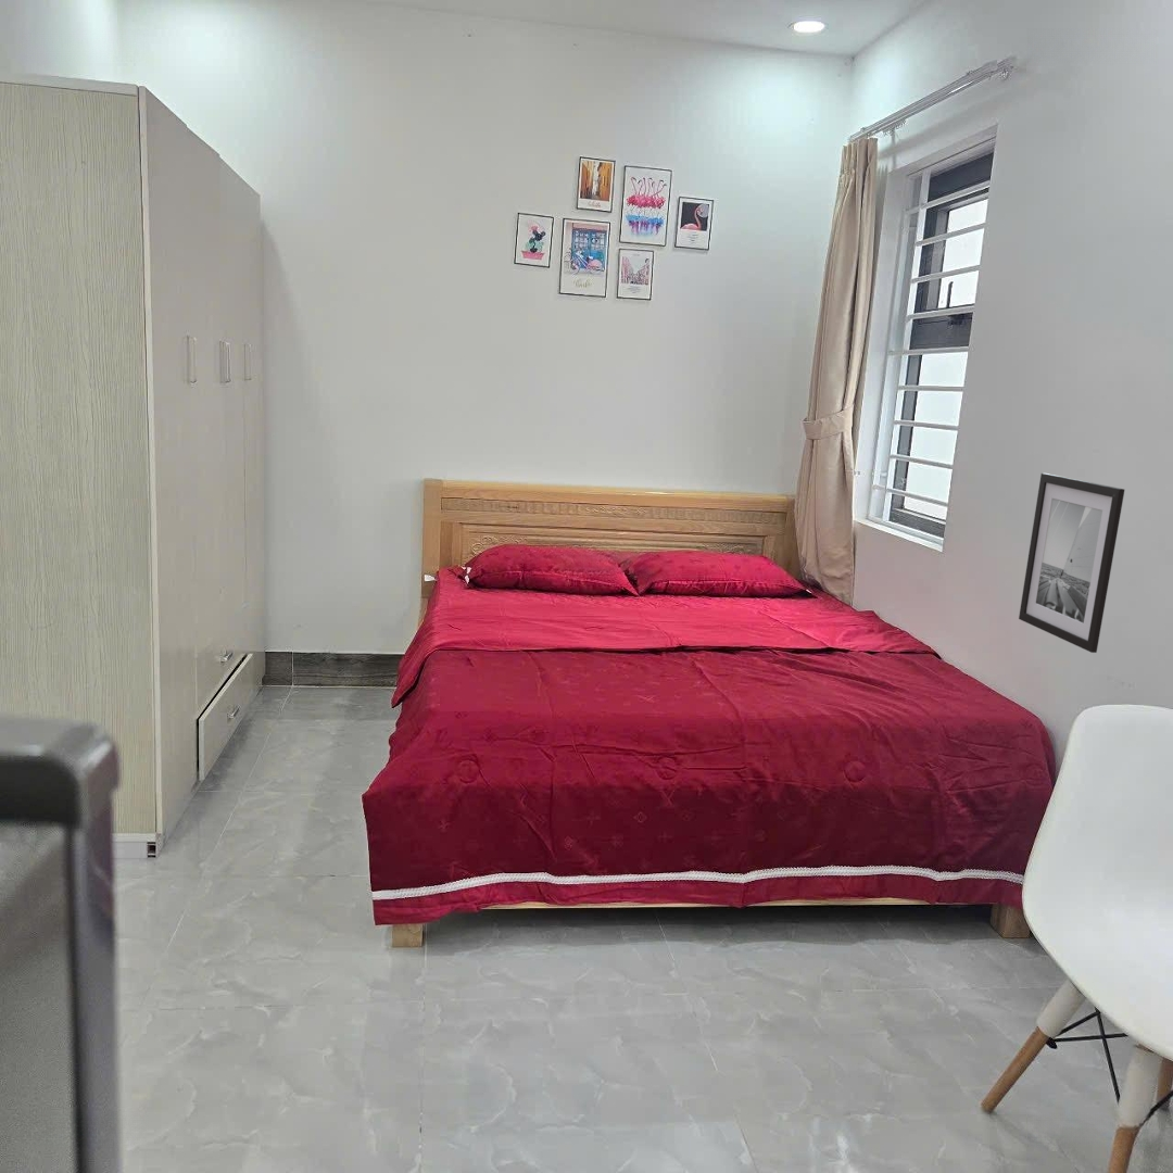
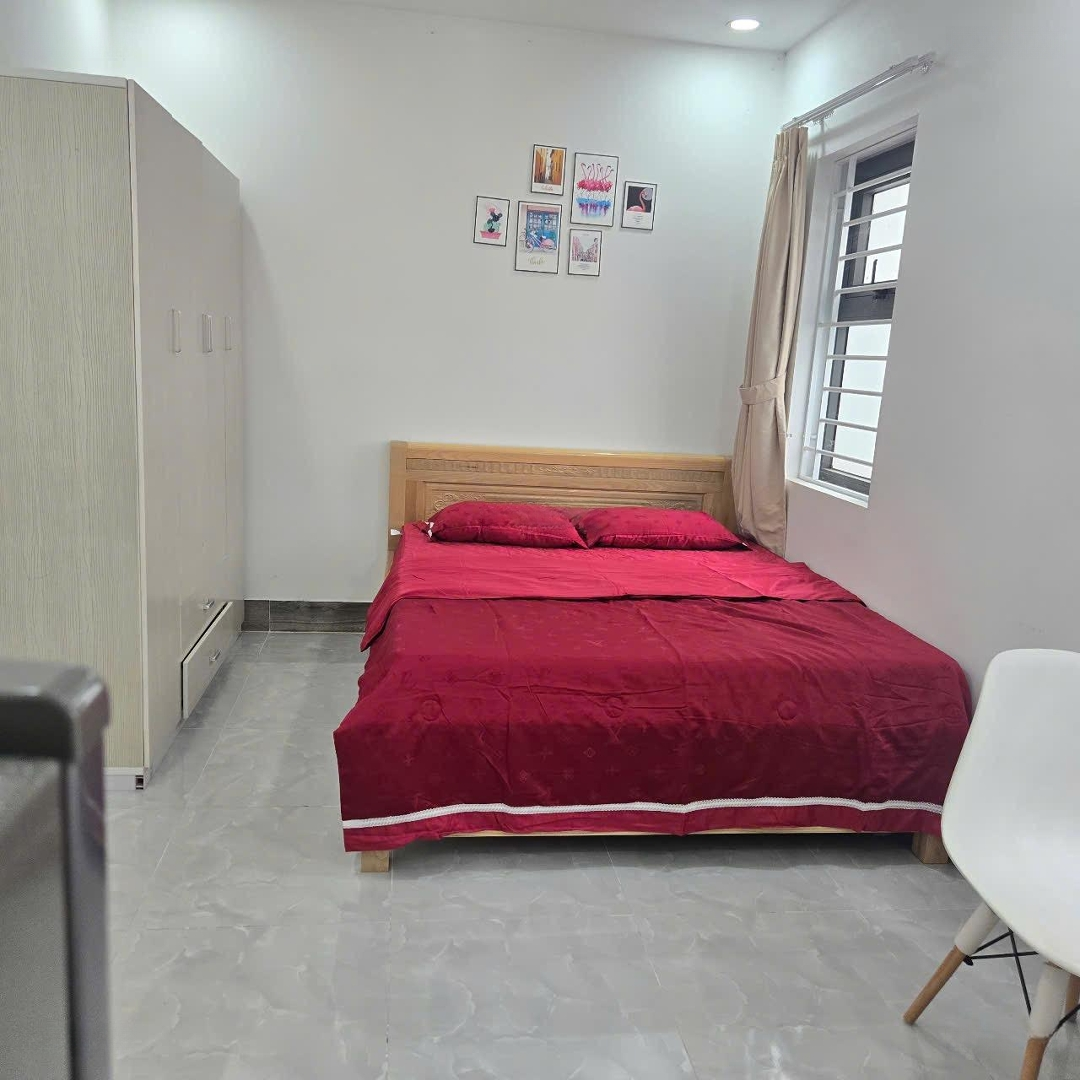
- wall art [1018,472,1125,654]
